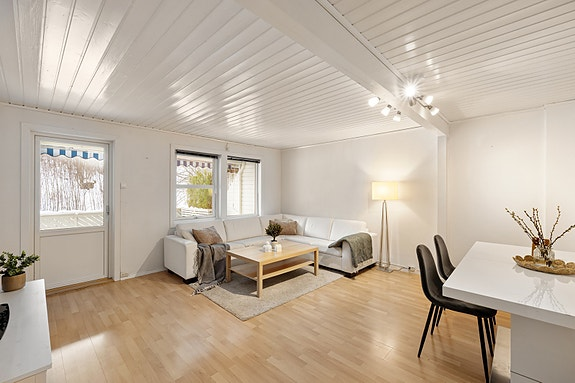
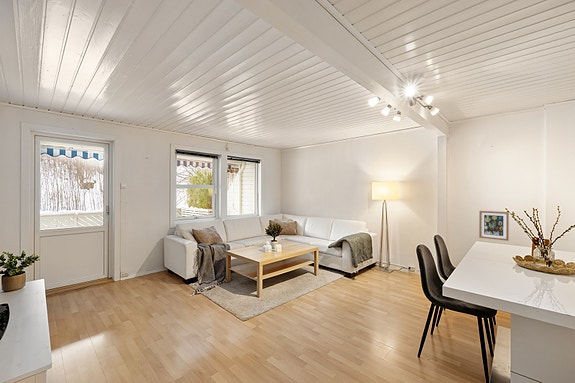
+ wall art [478,210,510,242]
